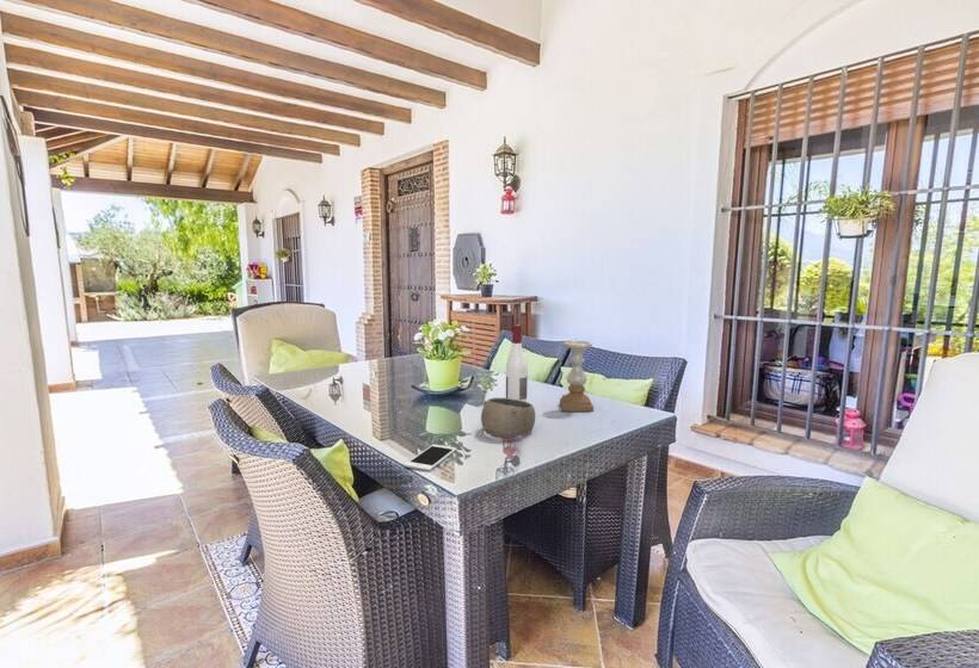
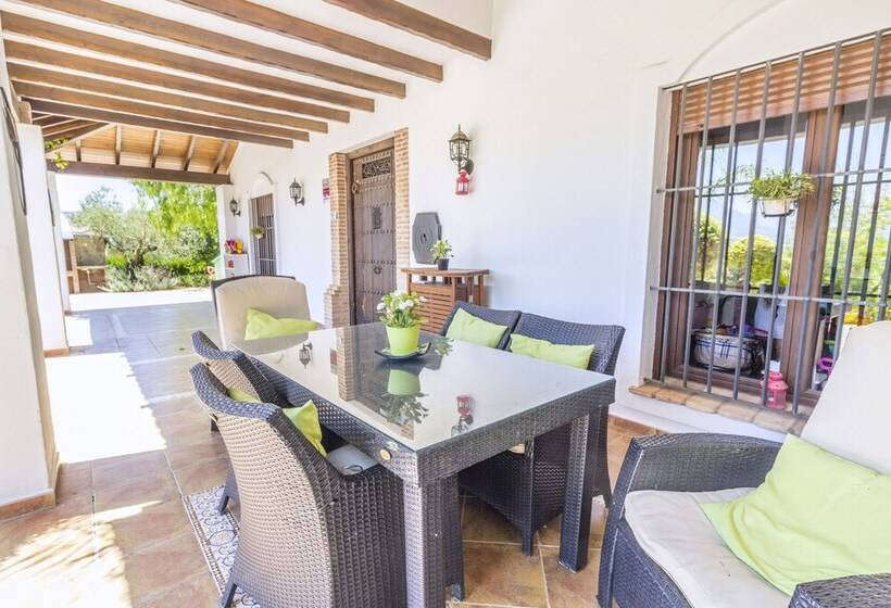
- alcohol [505,323,529,402]
- candle holder [559,340,595,413]
- cell phone [404,444,457,472]
- bowl [480,397,536,439]
